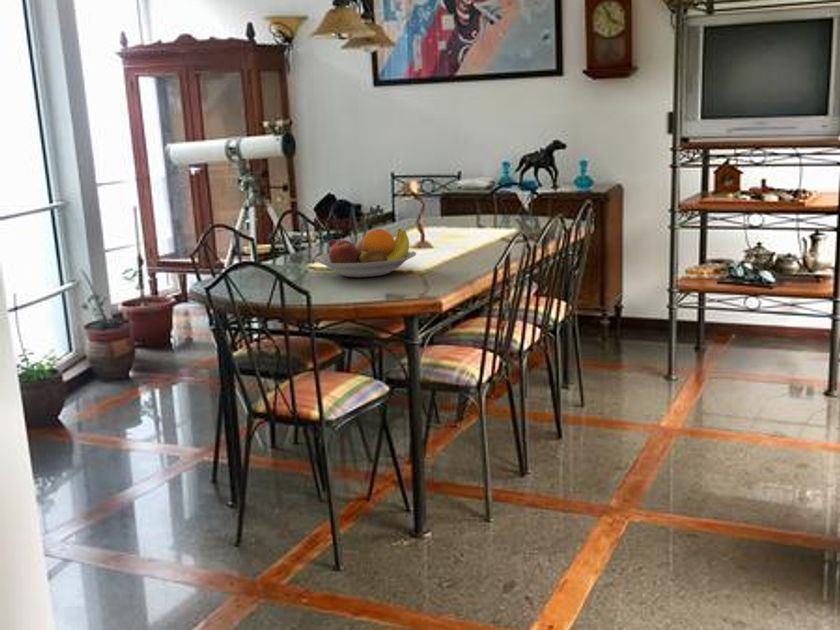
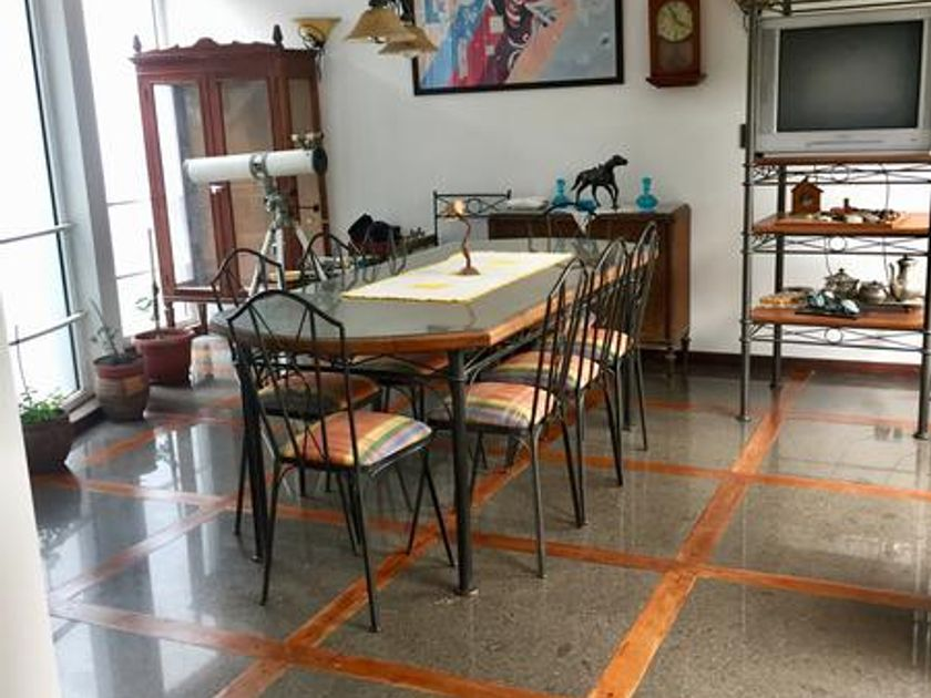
- fruit bowl [313,228,417,278]
